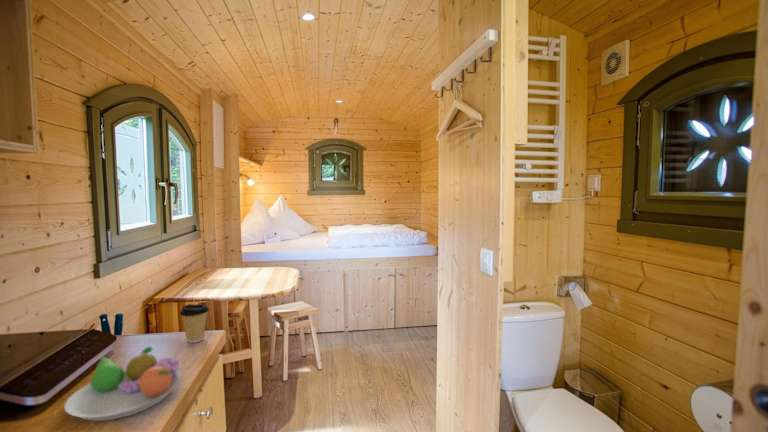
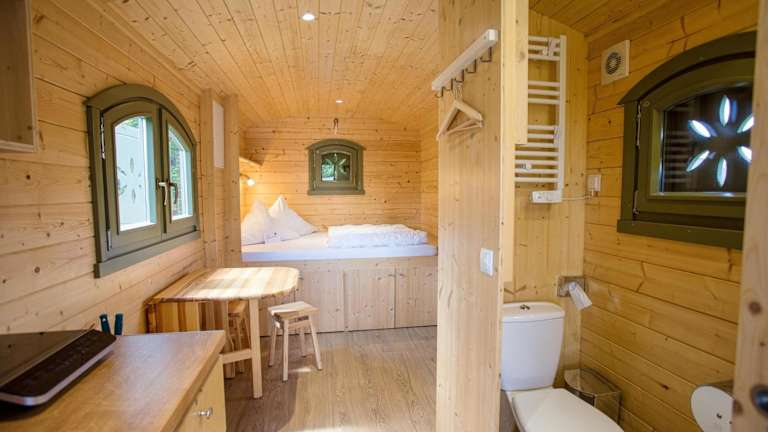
- fruit bowl [63,346,182,422]
- coffee cup [179,303,210,344]
